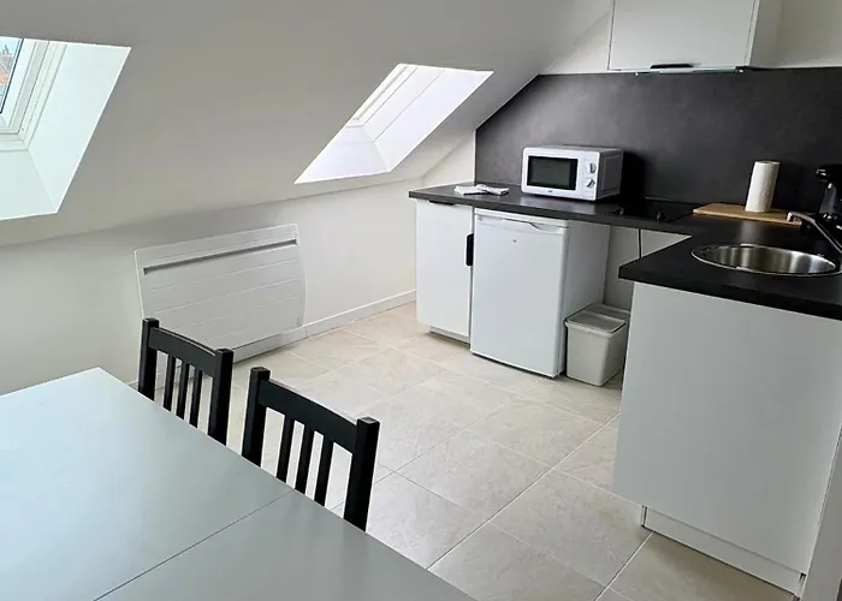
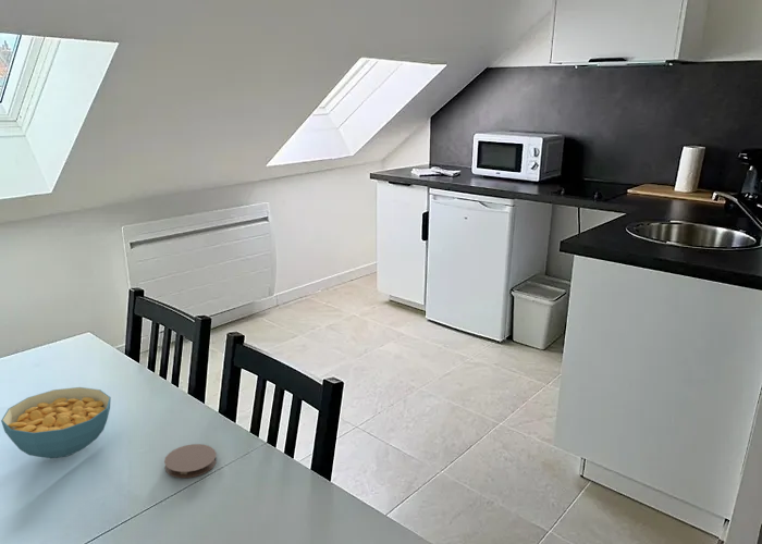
+ cereal bowl [0,386,112,459]
+ coaster [163,443,218,479]
